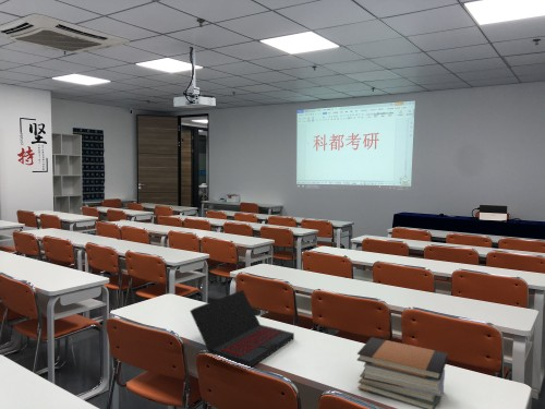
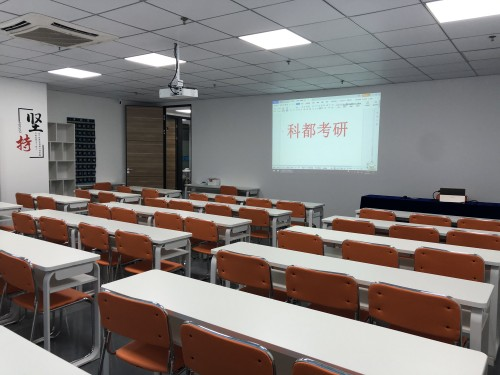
- laptop [189,289,295,368]
- book stack [356,336,449,409]
